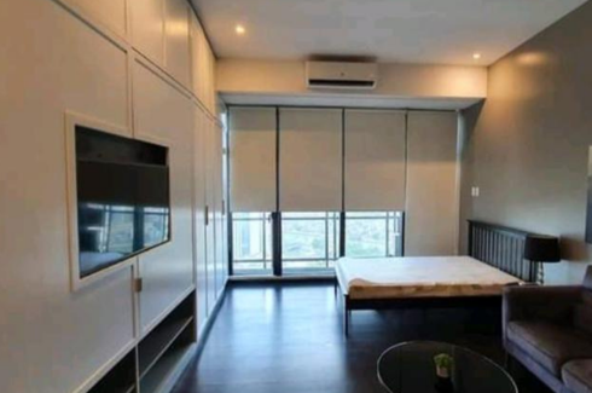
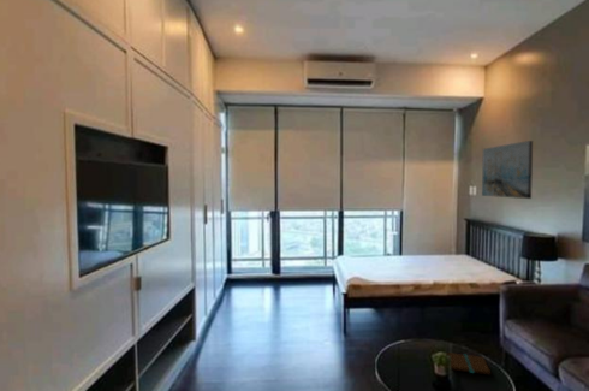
+ wall art [481,140,534,200]
+ book [447,351,492,375]
